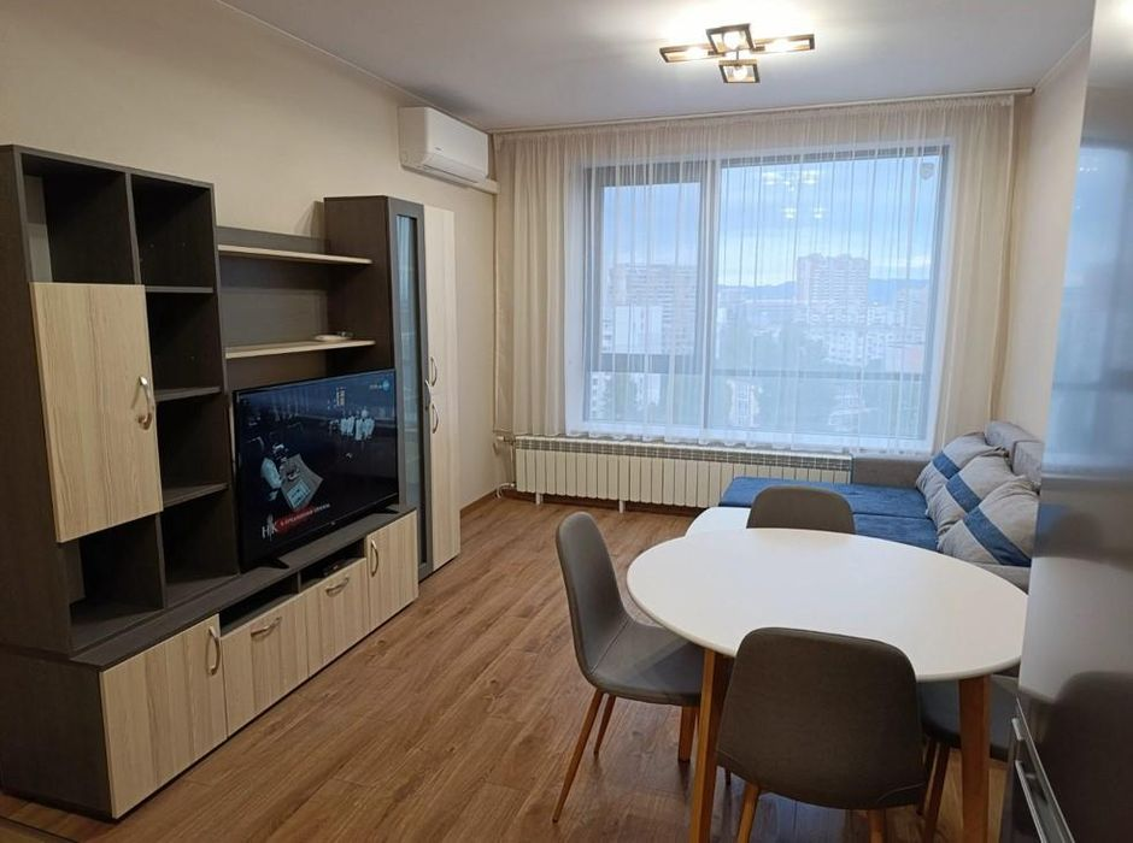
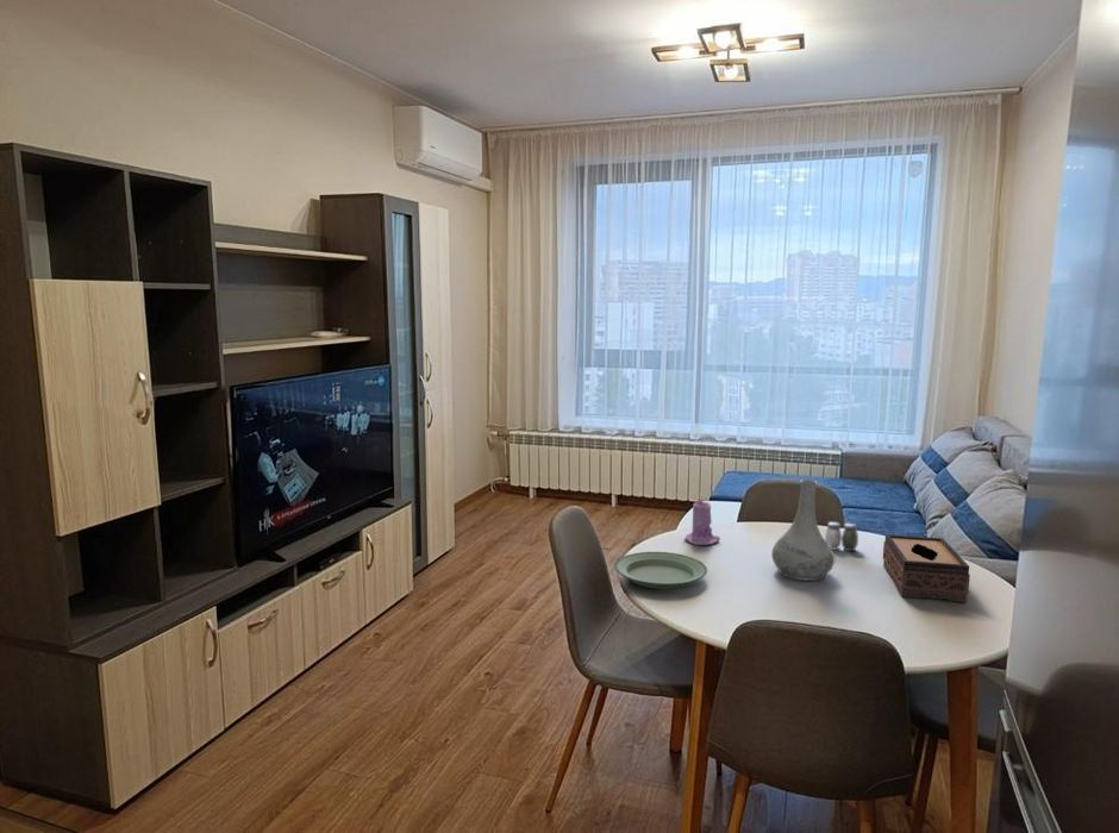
+ plate [613,551,708,590]
+ candle [683,496,721,546]
+ tissue box [882,533,971,603]
+ salt and pepper shaker [824,521,859,552]
+ vase [770,478,836,582]
